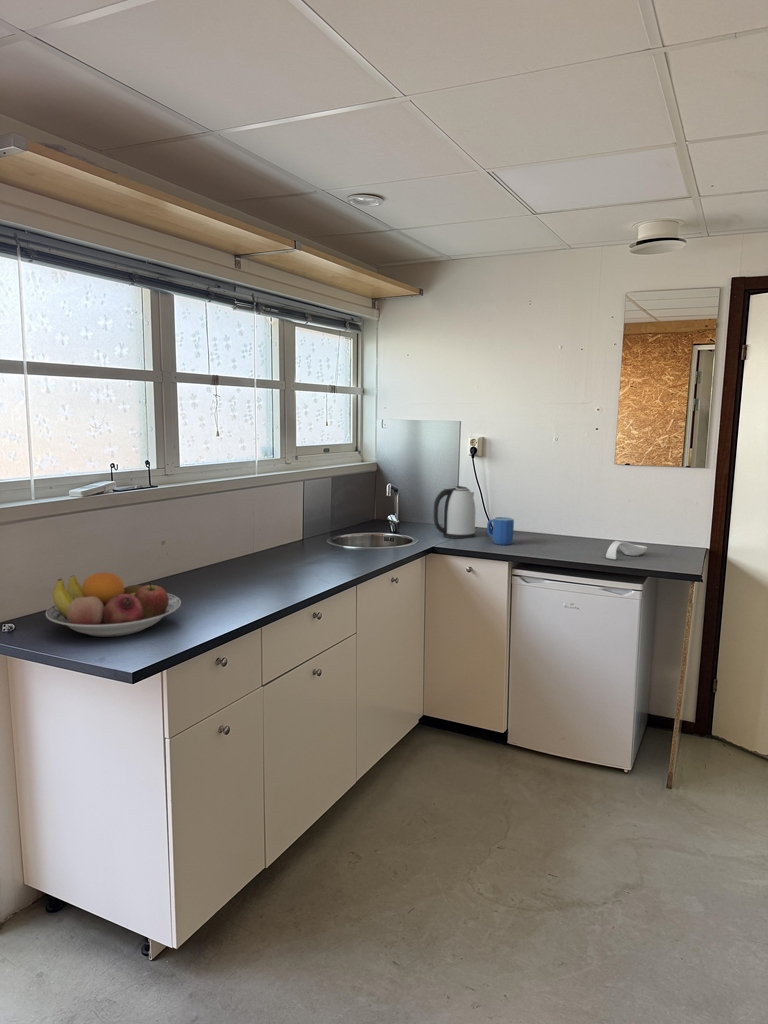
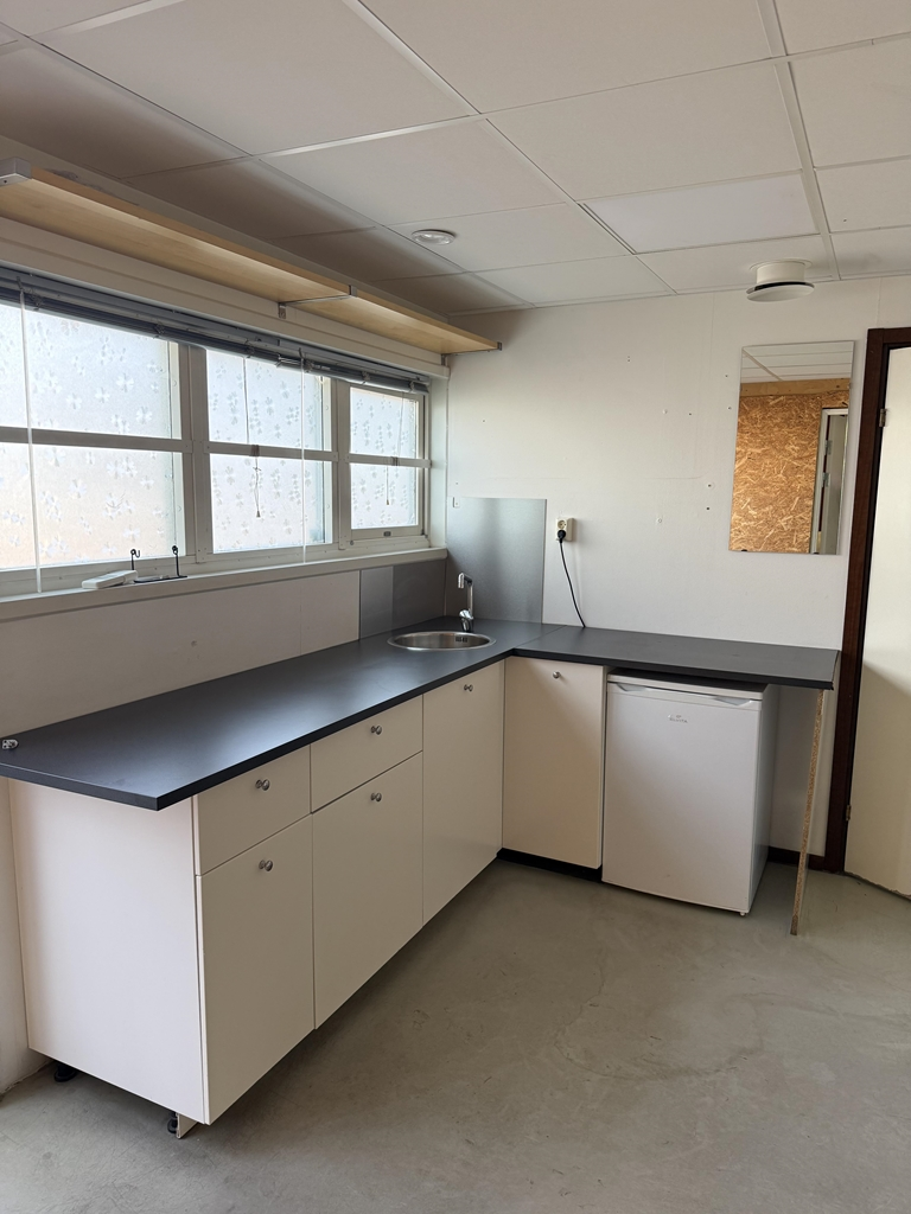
- spoon rest [605,540,648,560]
- fruit bowl [45,572,182,638]
- kettle [433,485,476,540]
- mug [486,516,515,546]
